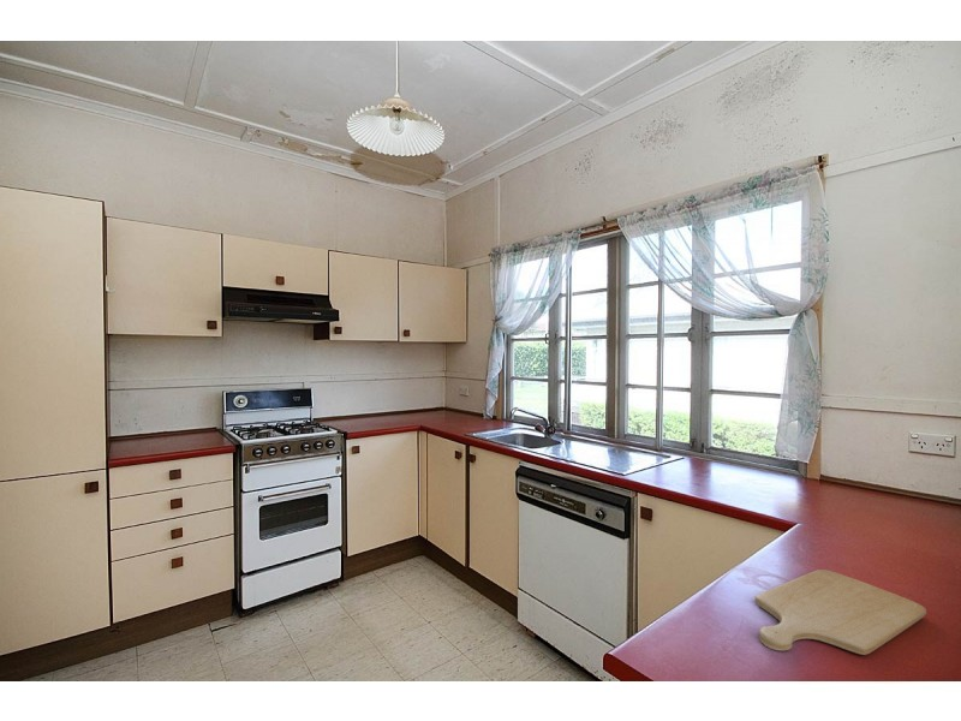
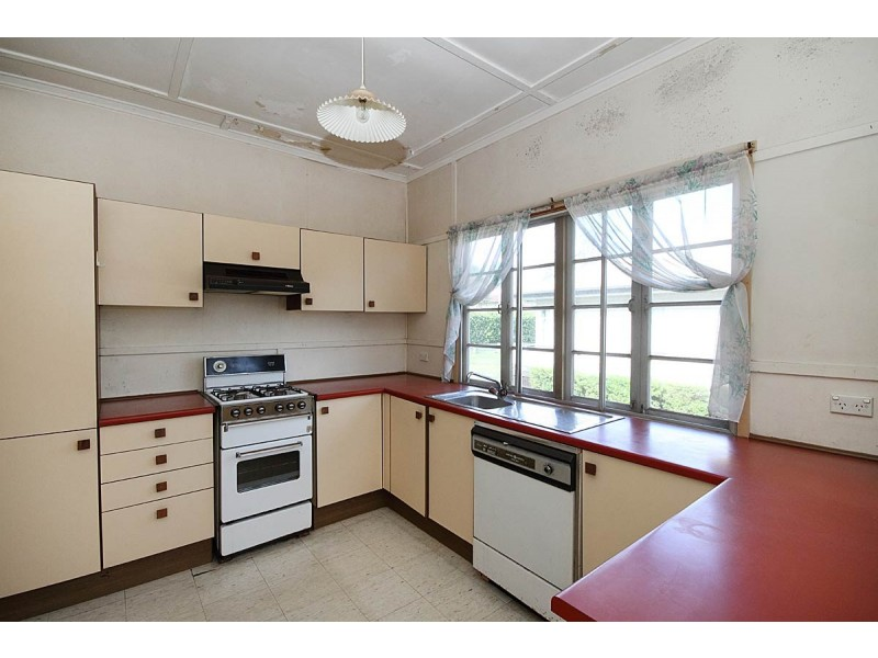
- chopping board [754,568,927,656]
